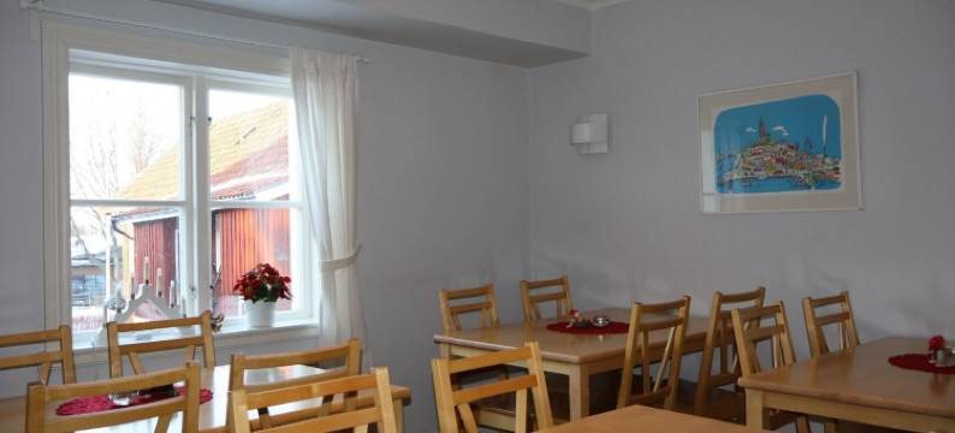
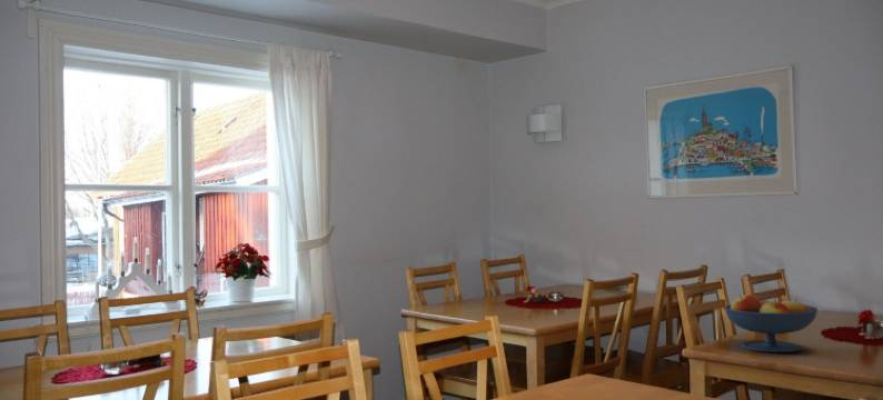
+ fruit bowl [723,293,820,353]
